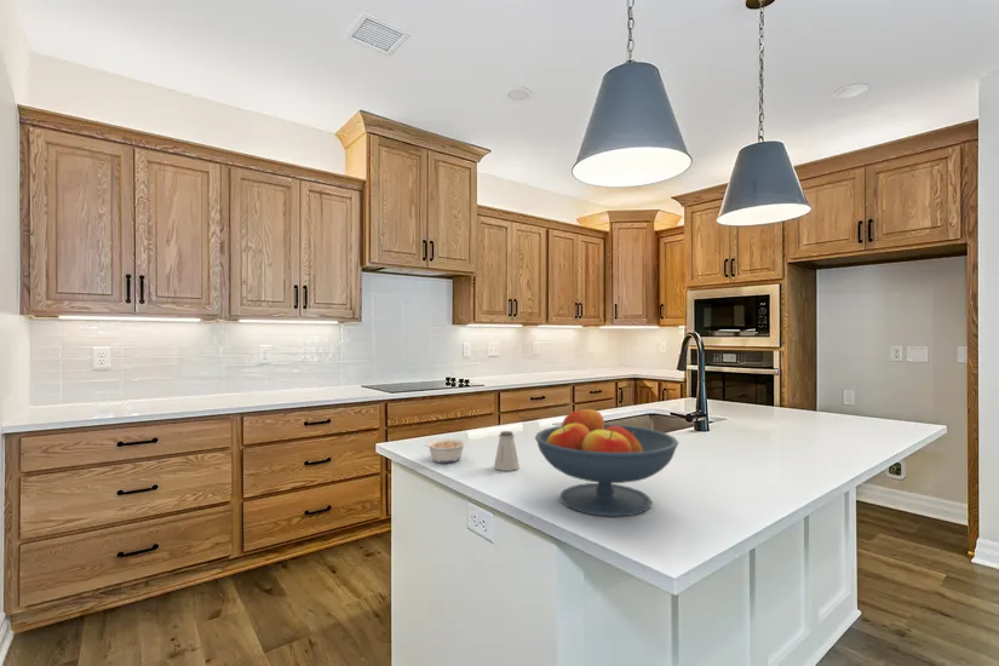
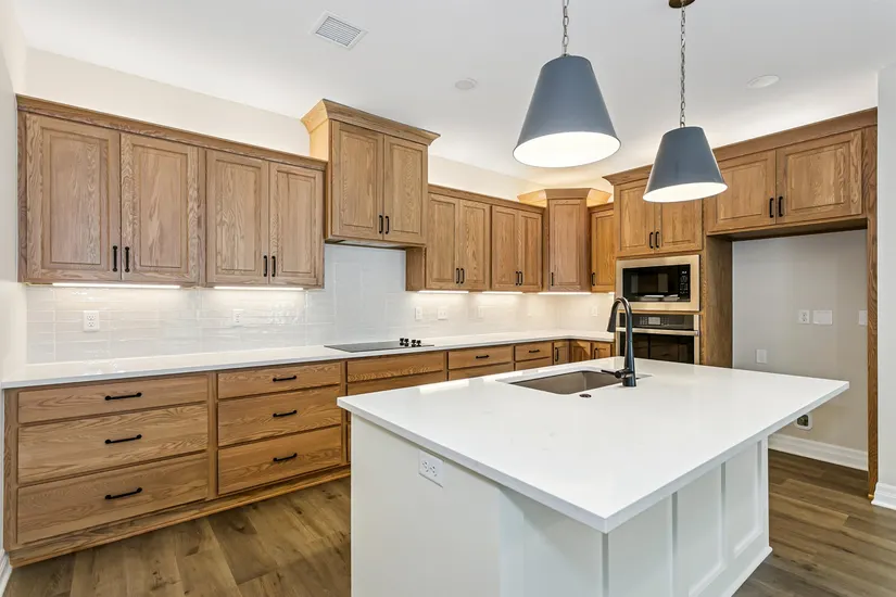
- legume [424,437,467,464]
- fruit bowl [534,406,679,517]
- saltshaker [493,430,521,472]
